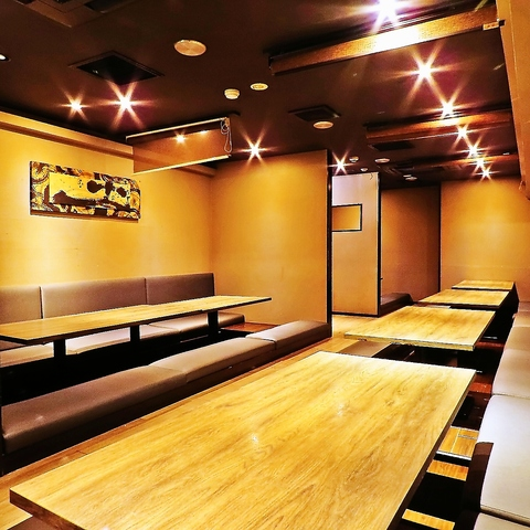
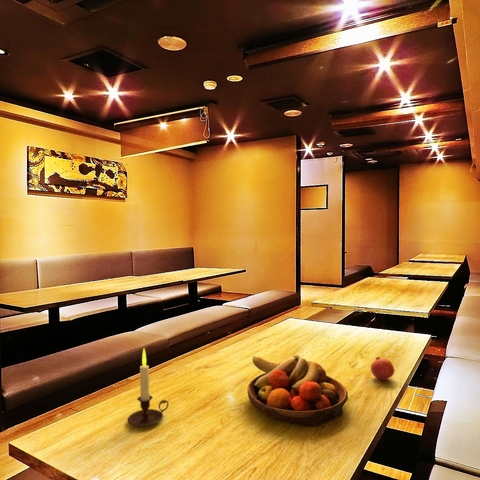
+ fruit bowl [247,354,349,427]
+ candle [127,348,170,428]
+ pomegranate [370,356,395,381]
